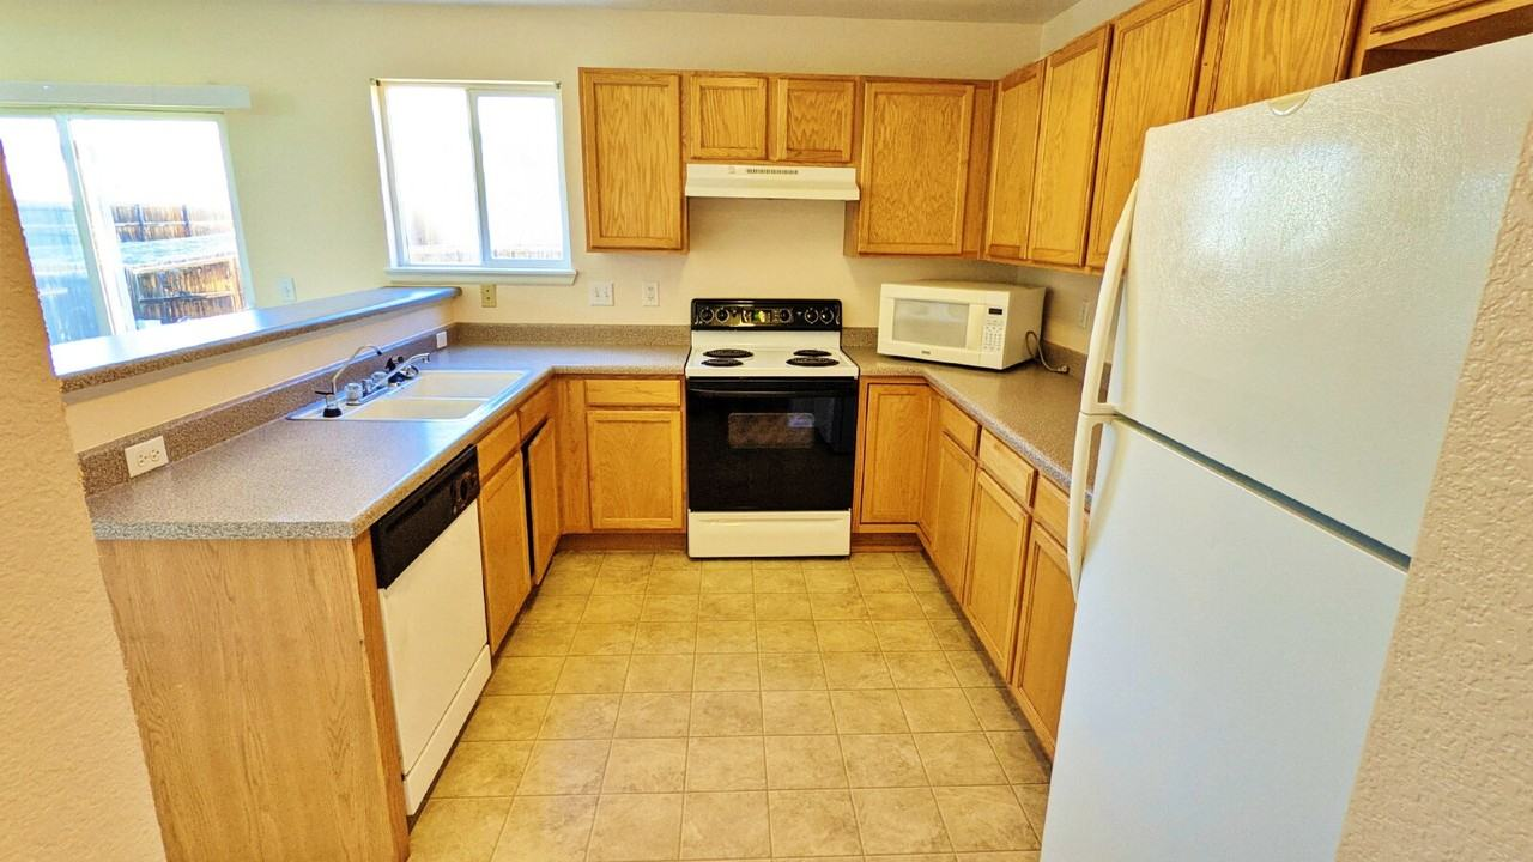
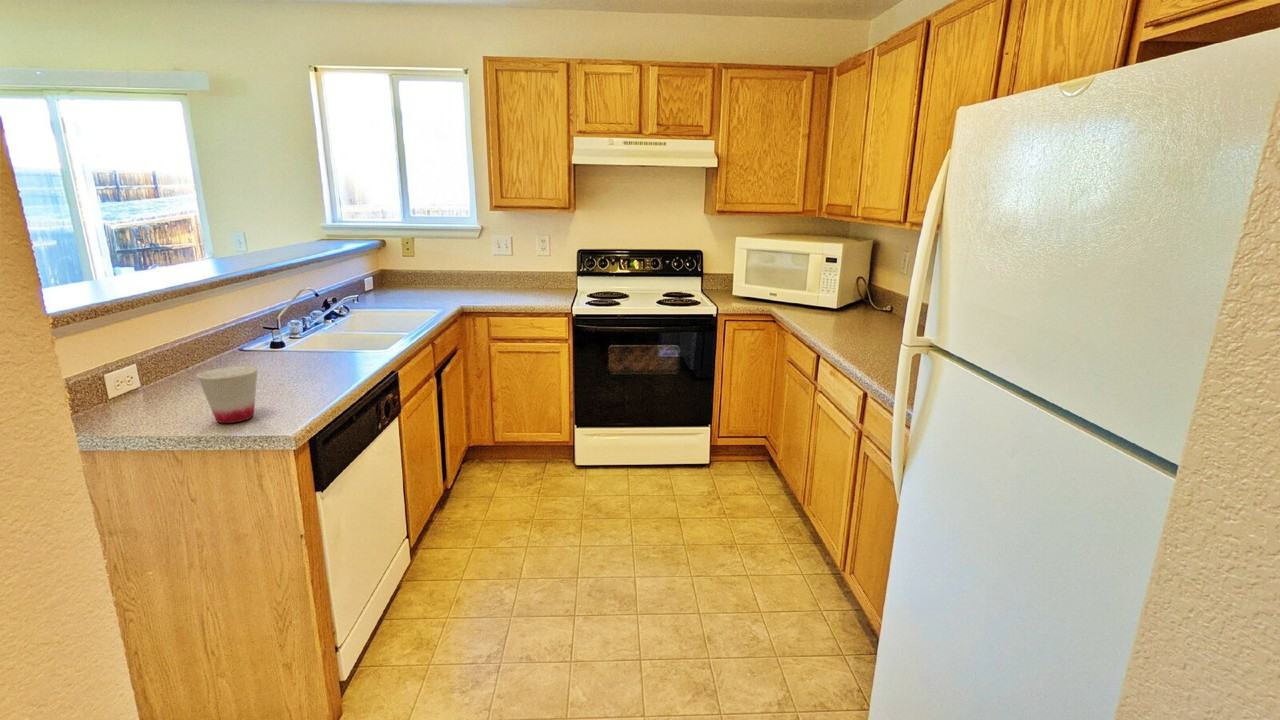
+ cup [196,364,259,424]
